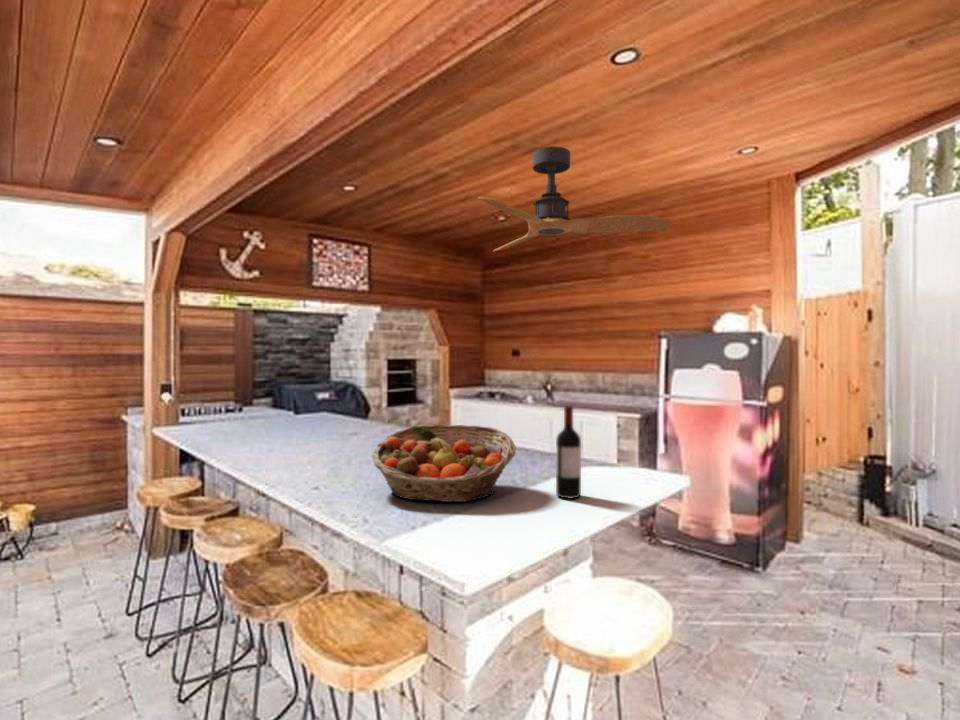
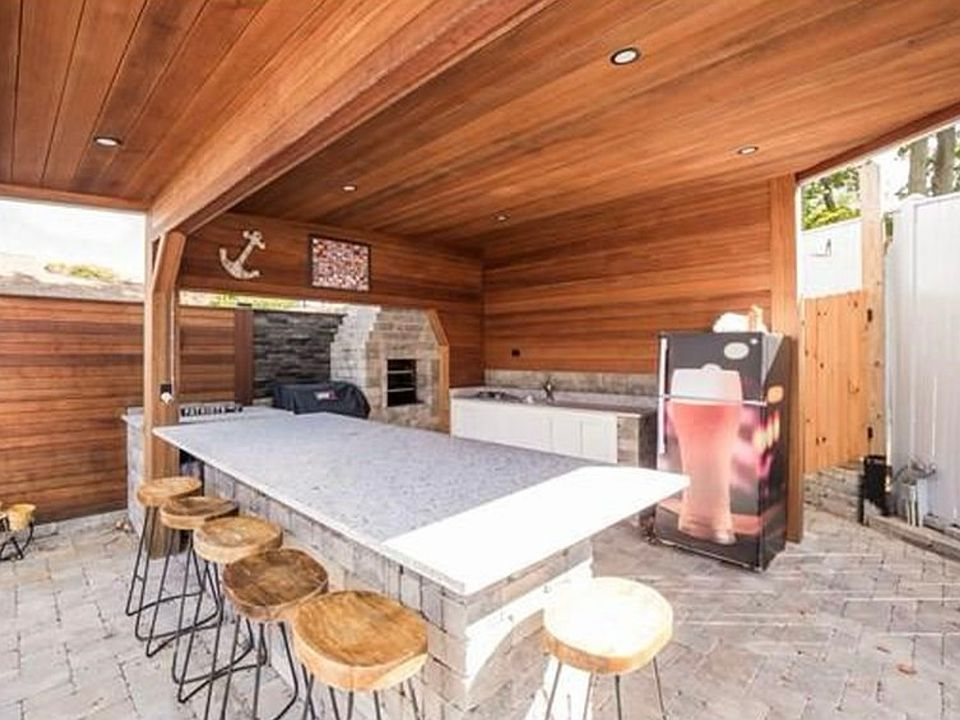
- wine bottle [555,405,582,500]
- ceiling fan [477,145,672,252]
- fruit basket [371,424,516,503]
